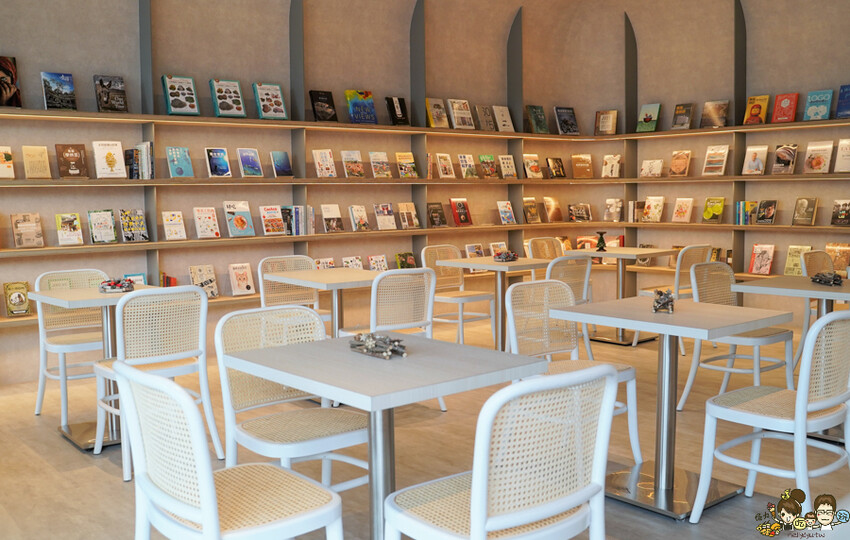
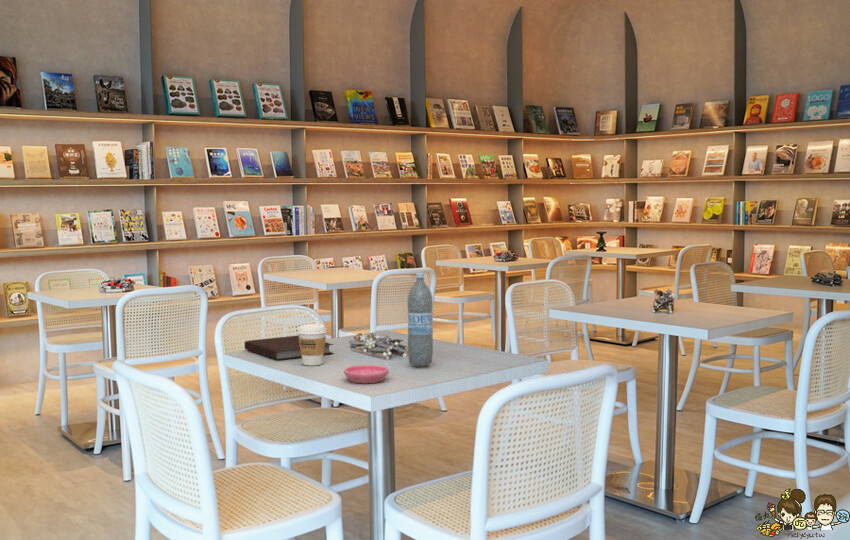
+ notebook [244,335,335,361]
+ coffee cup [297,323,327,367]
+ saucer [343,364,390,384]
+ water bottle [407,272,434,367]
